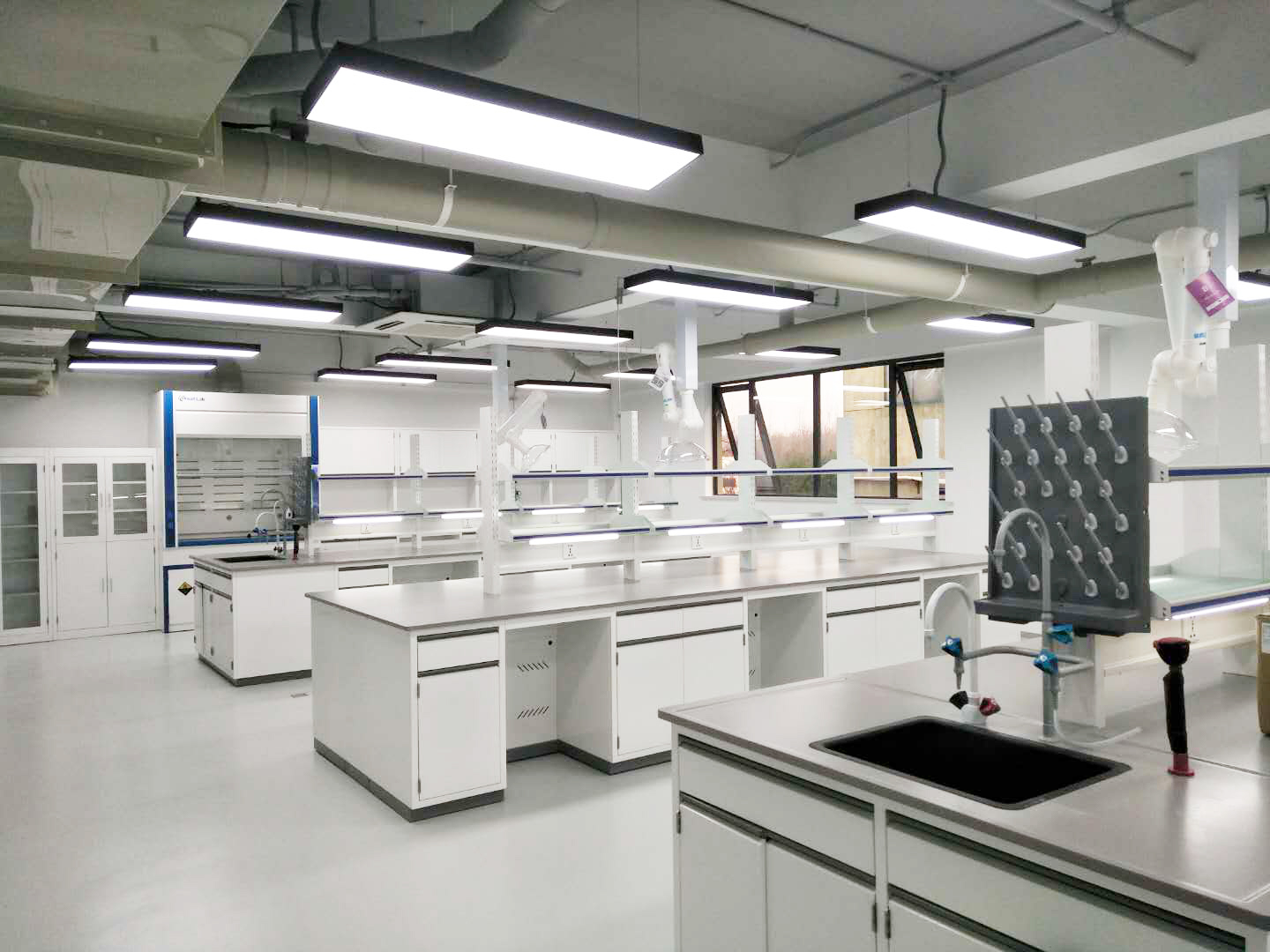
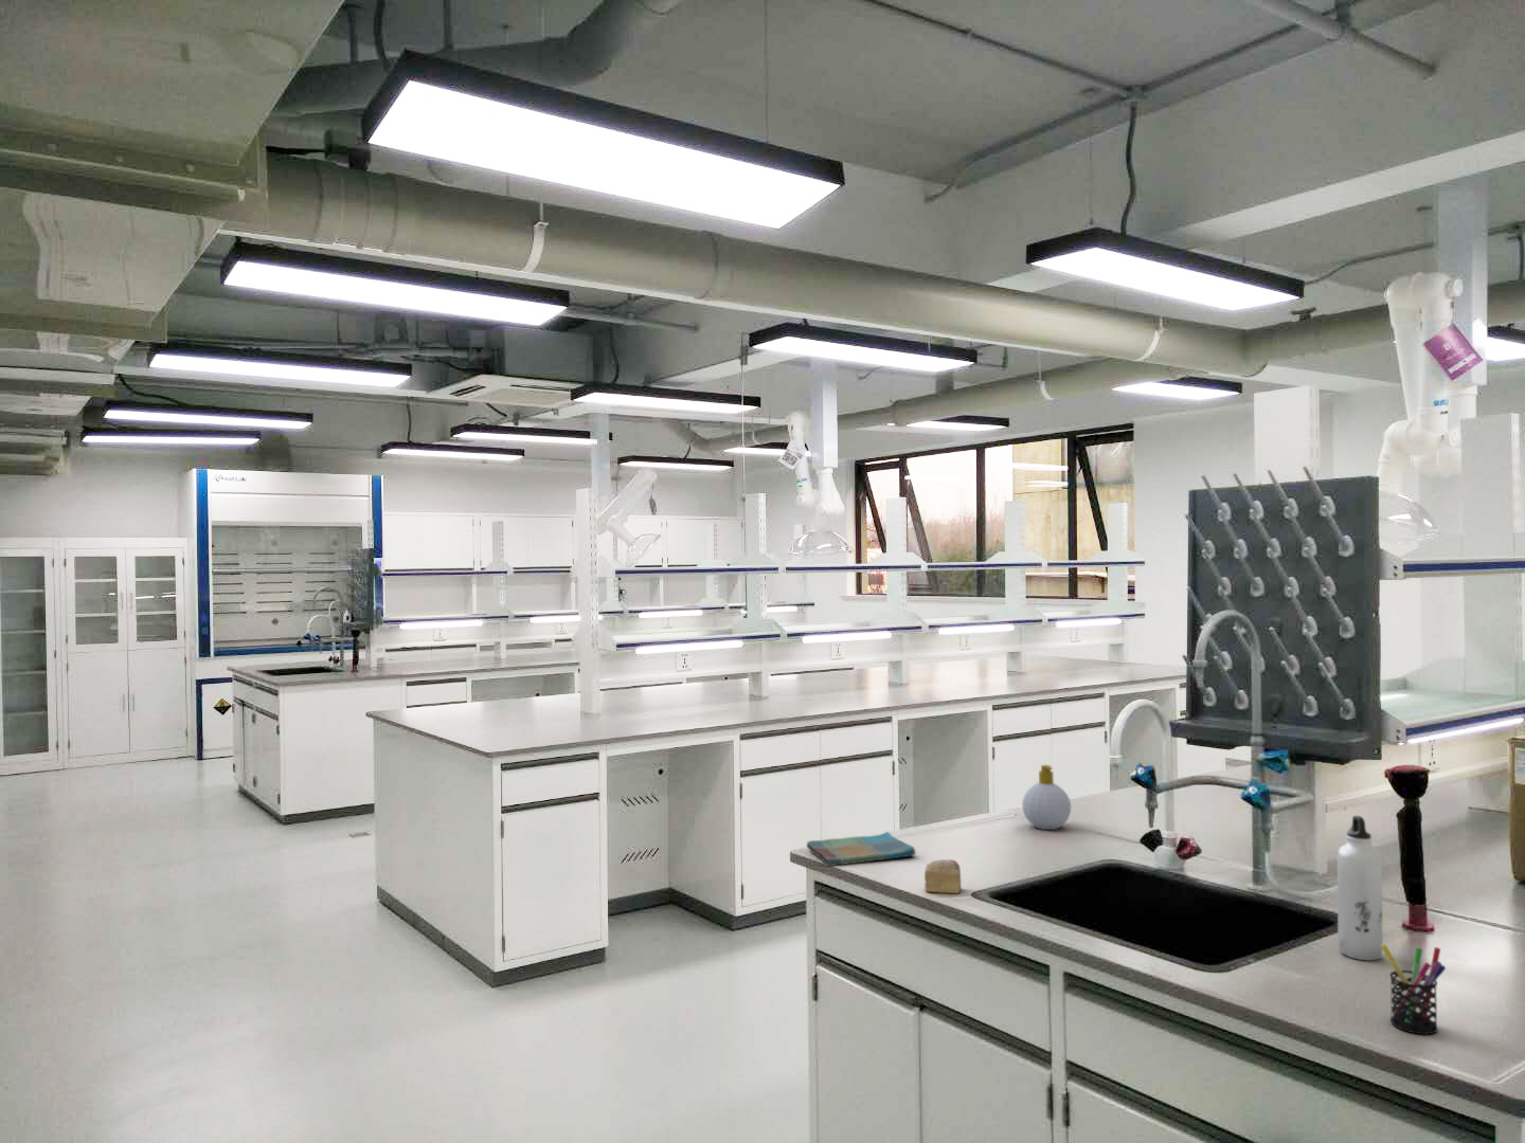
+ dish towel [806,831,916,867]
+ soap bottle [1021,764,1072,831]
+ cake slice [923,858,963,894]
+ pen holder [1381,942,1447,1035]
+ water bottle [1336,815,1385,961]
